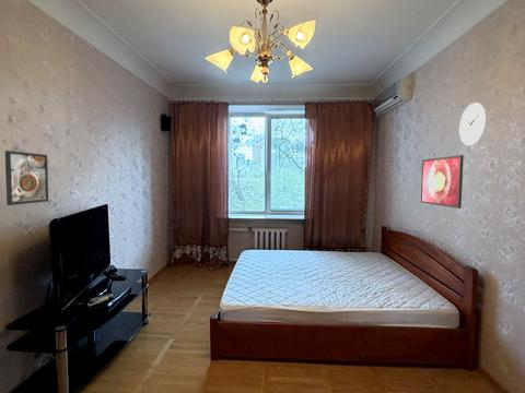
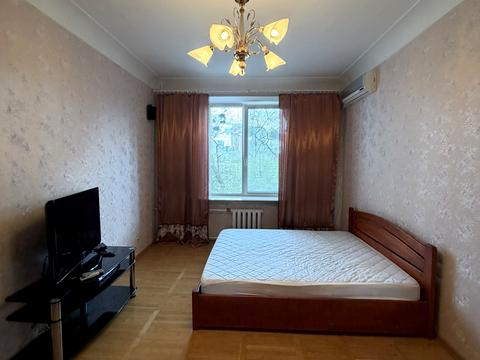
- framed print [420,154,465,210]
- wall clock [458,102,488,147]
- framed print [4,150,49,206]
